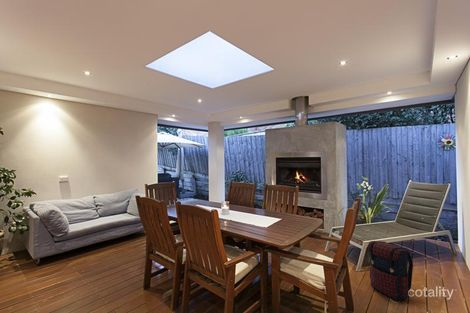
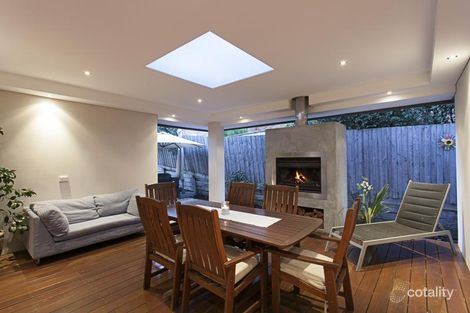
- satchel [367,240,414,301]
